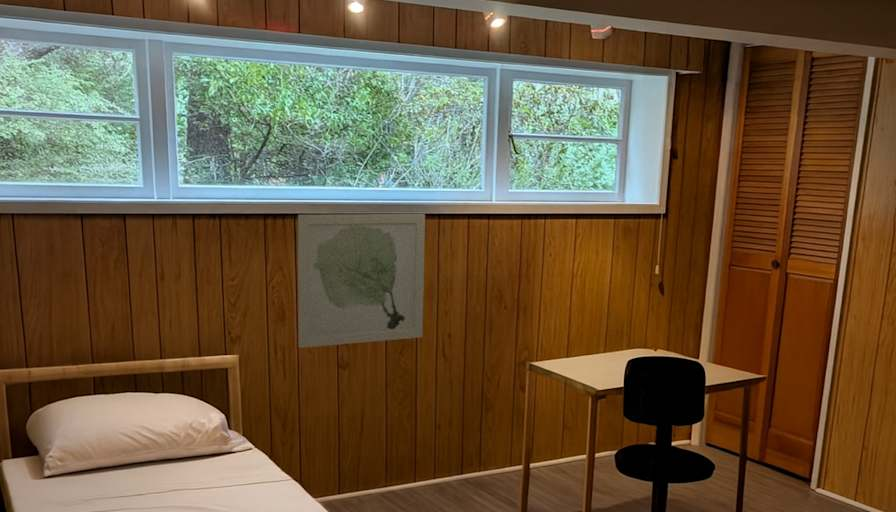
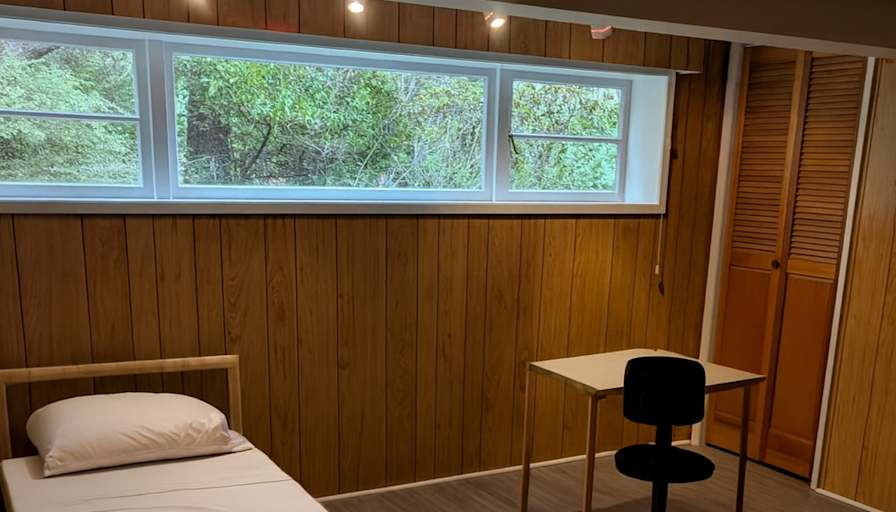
- wall art [297,213,426,349]
